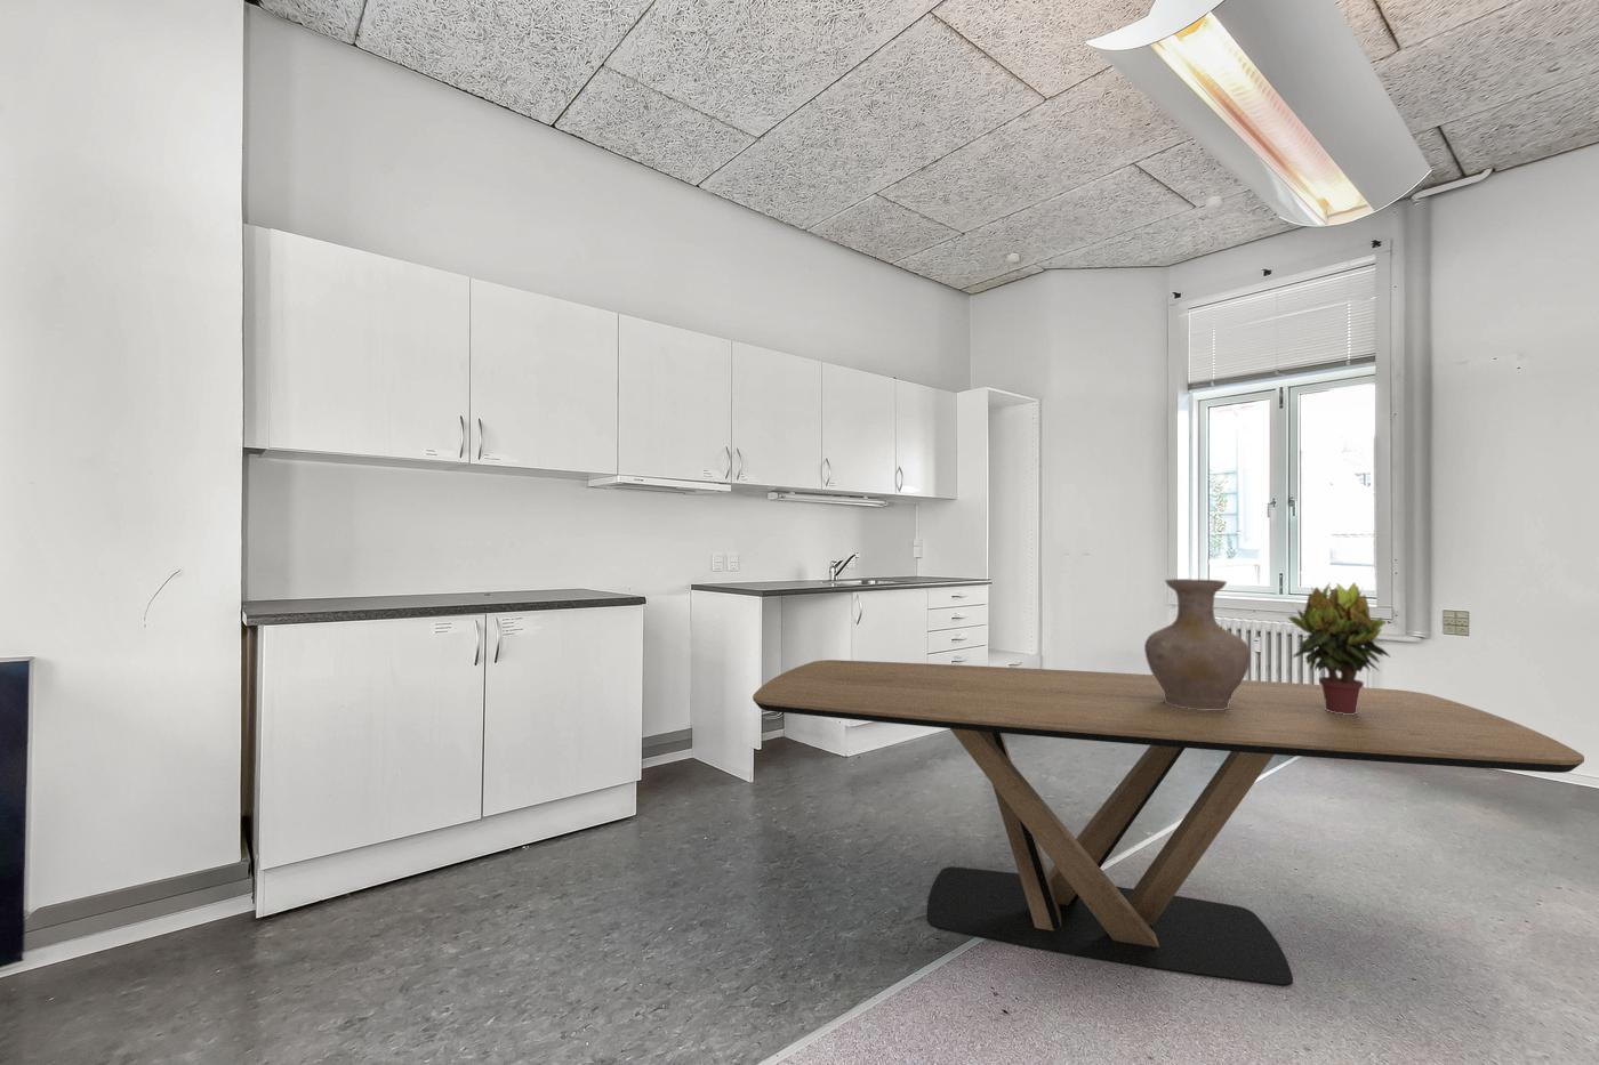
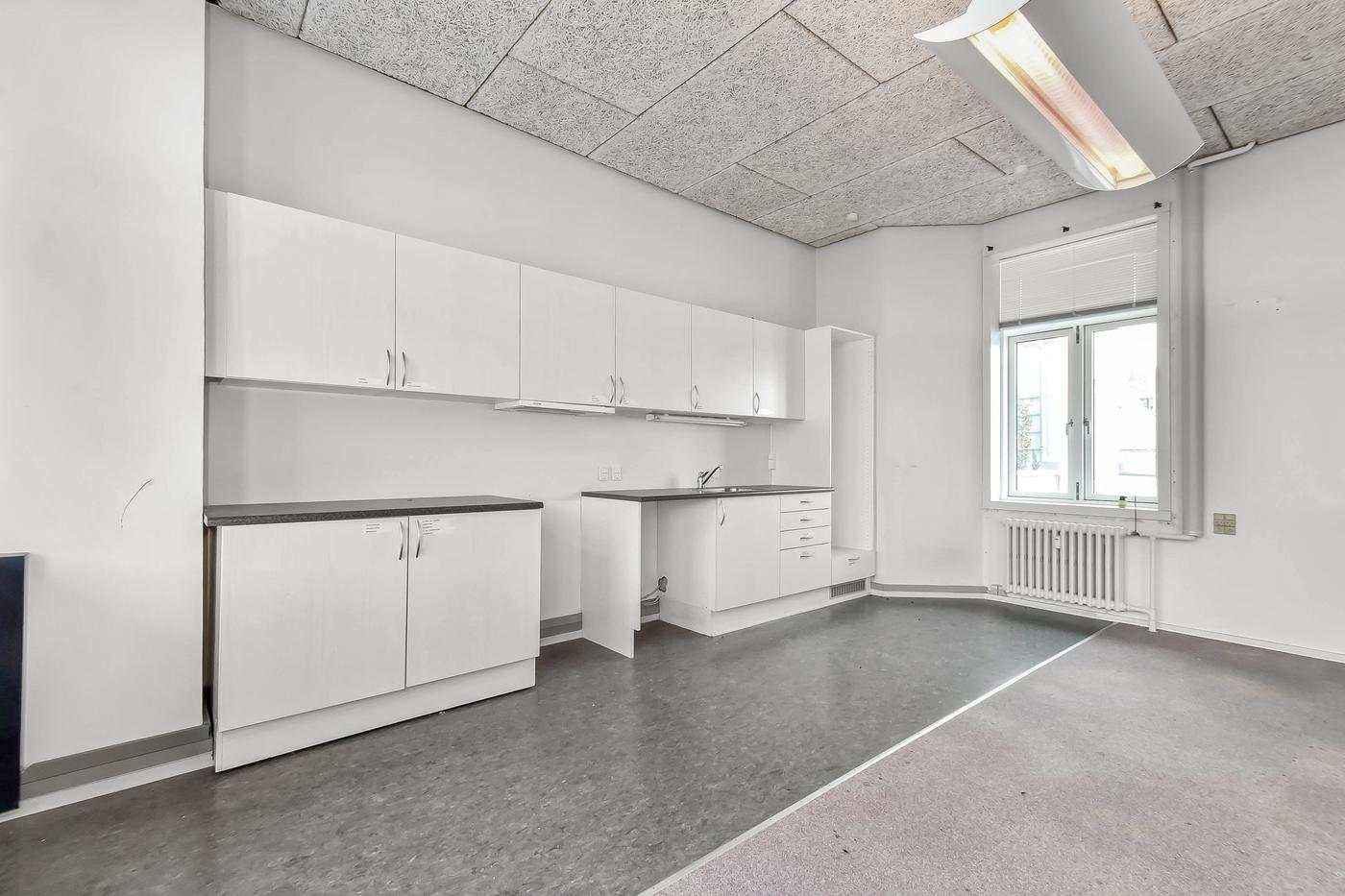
- dining table [751,658,1585,988]
- potted plant [1288,581,1392,714]
- vase [1144,578,1252,710]
